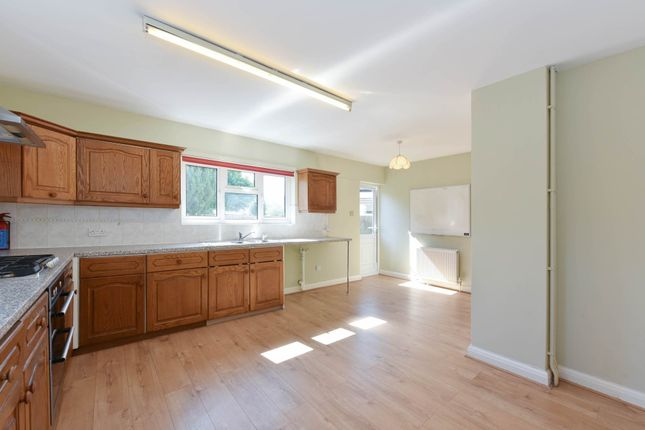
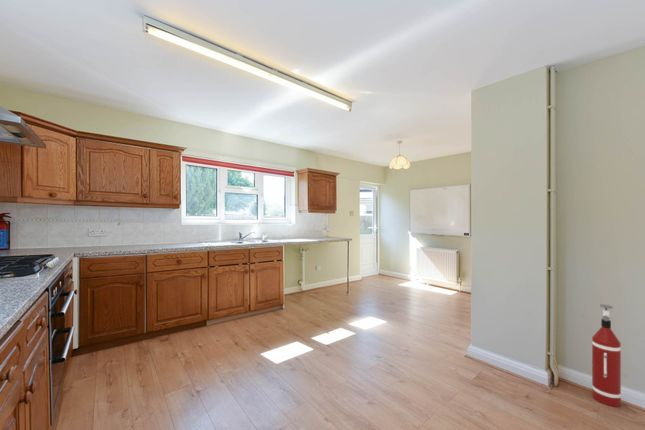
+ fire extinguisher [591,303,622,408]
